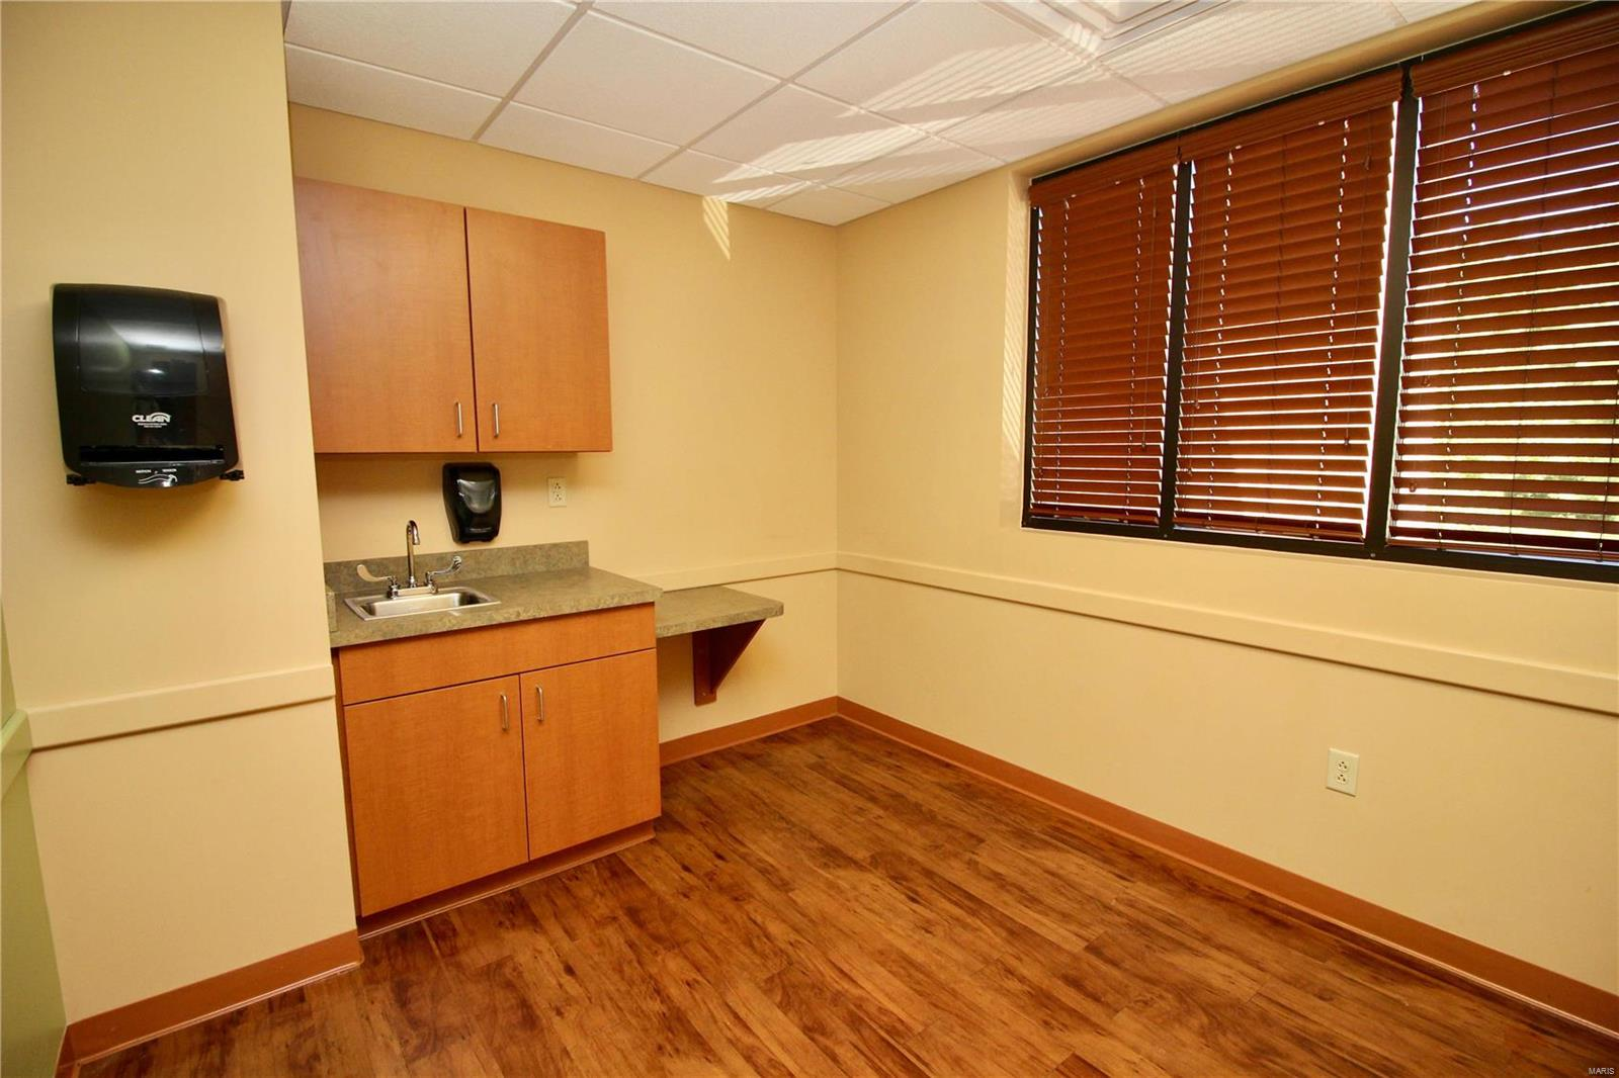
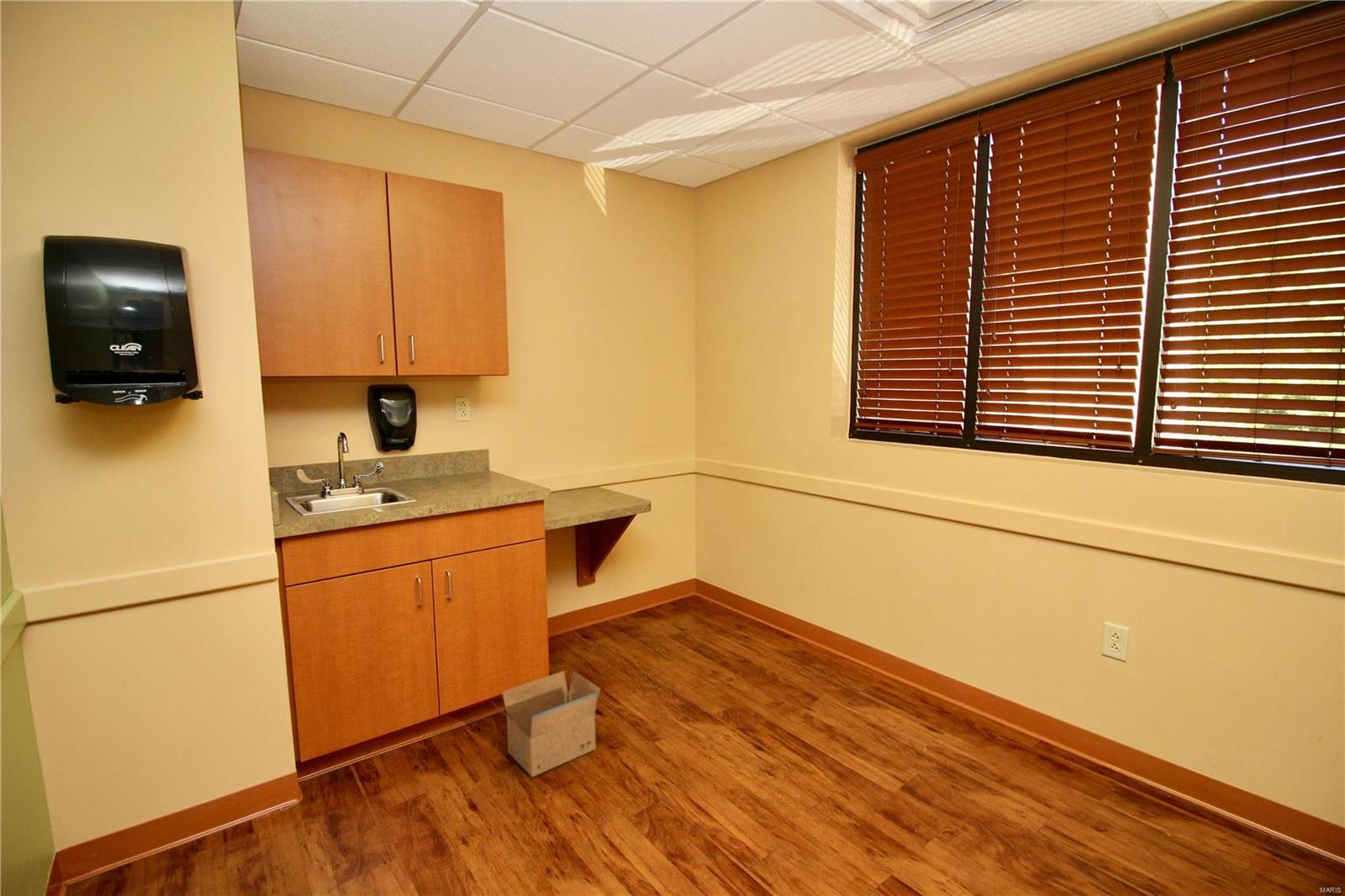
+ cardboard box [490,670,602,778]
